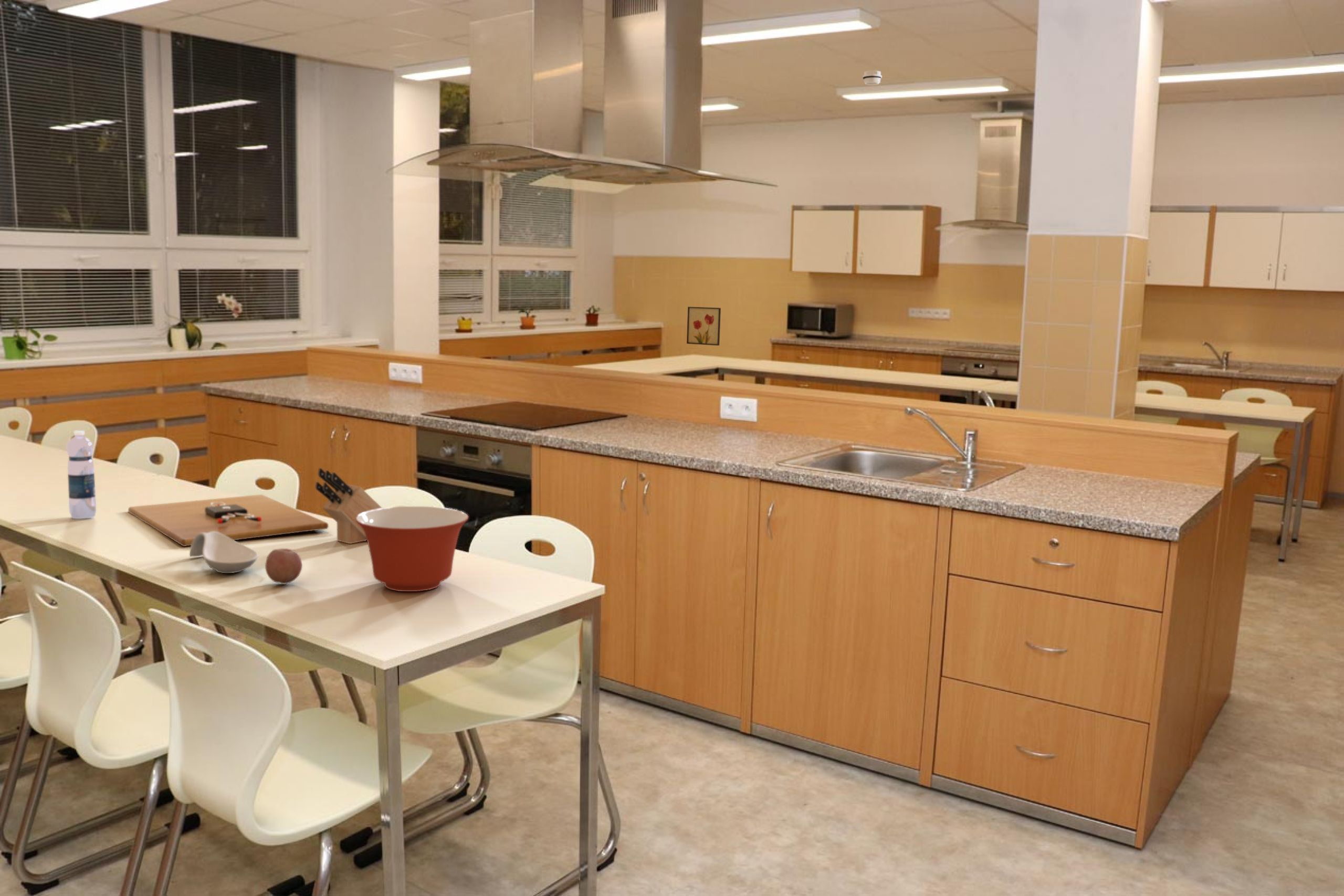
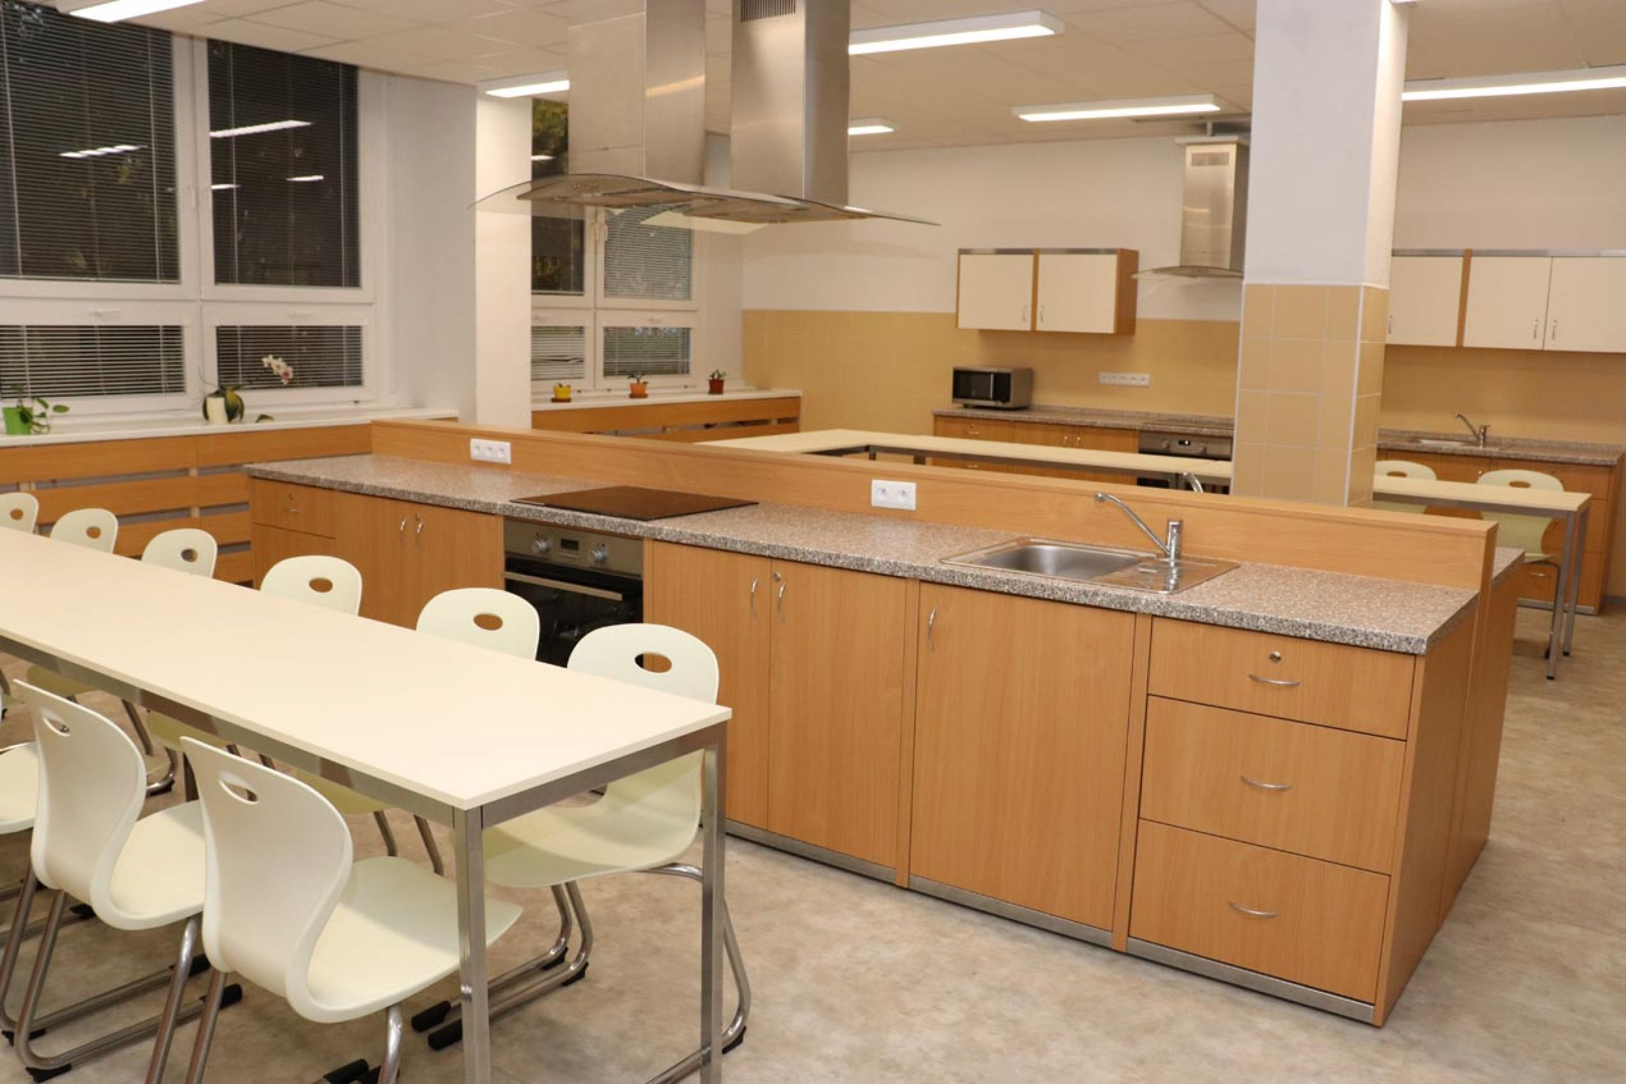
- wall art [686,306,721,346]
- cutting board [128,494,329,547]
- smoke detector [862,70,883,86]
- fruit [265,548,303,585]
- mixing bowl [355,506,469,592]
- spoon rest [189,531,259,574]
- knife block [315,467,383,544]
- water bottle [66,430,97,519]
